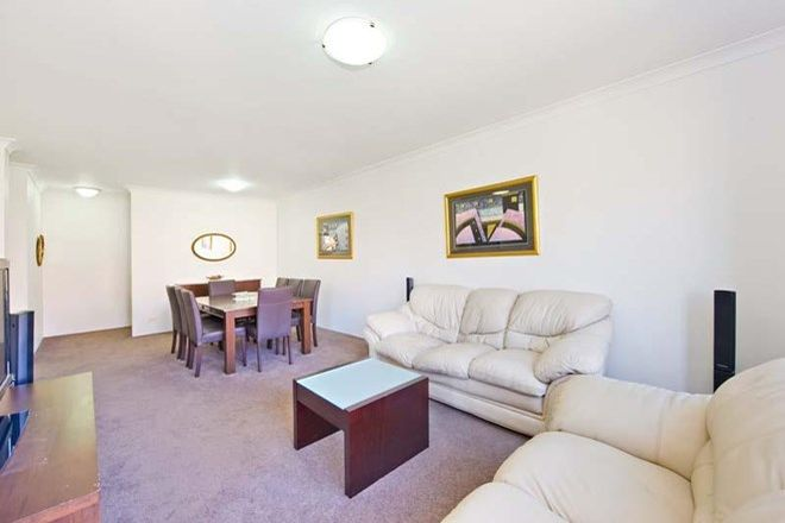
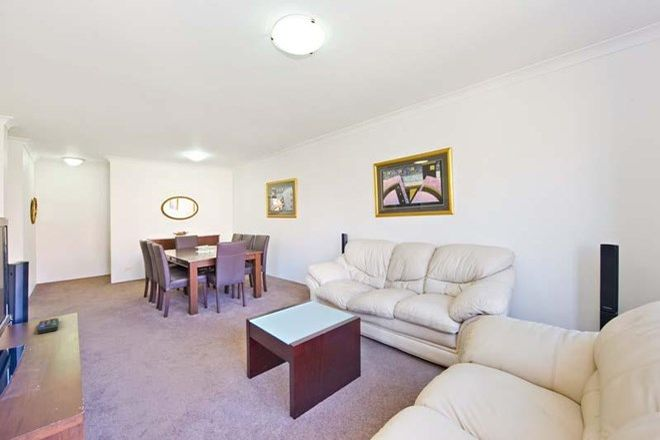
+ remote control [36,317,59,335]
